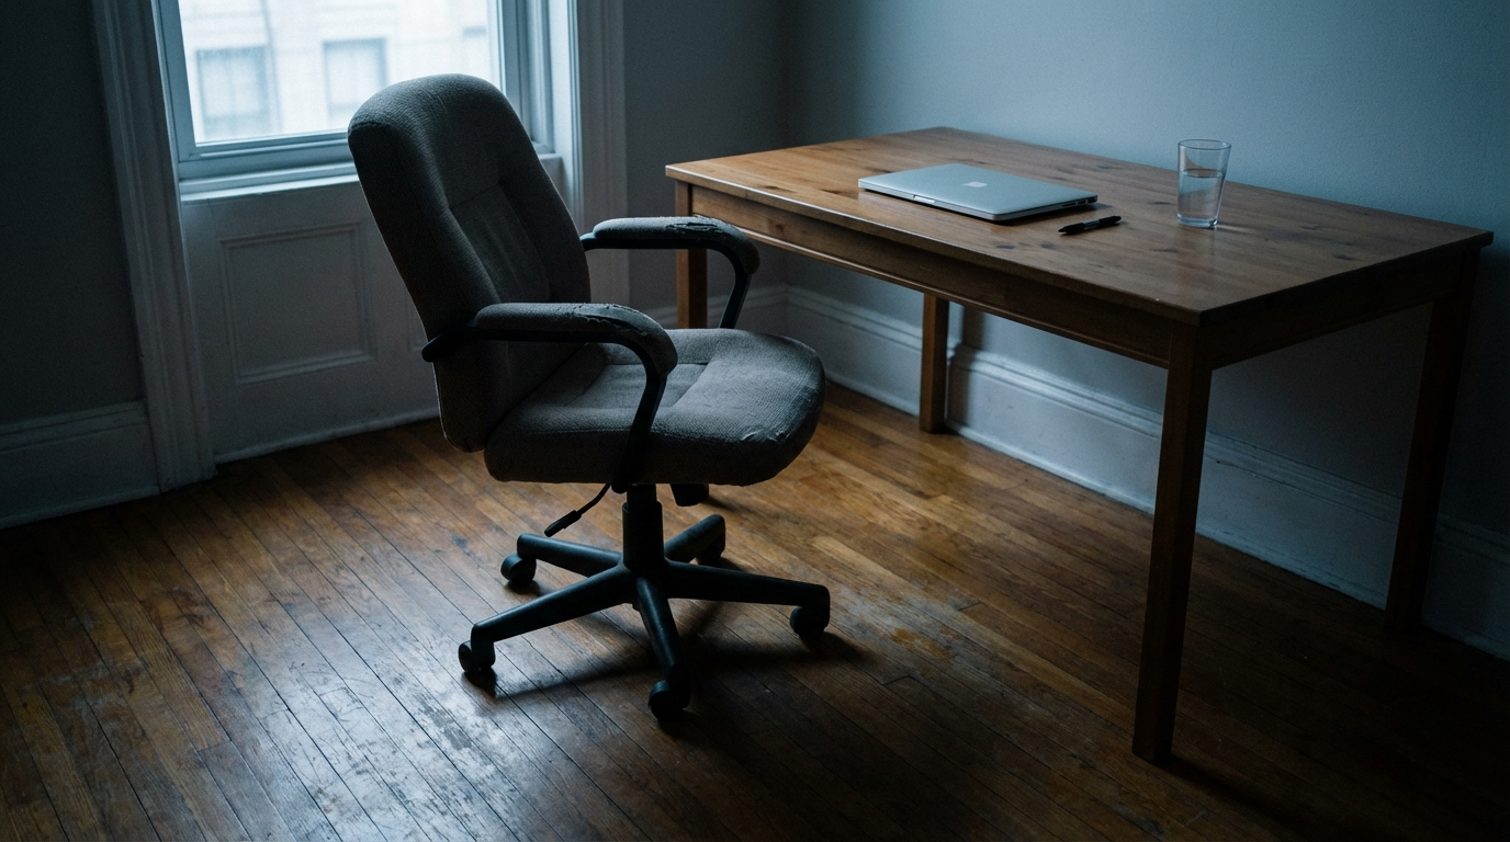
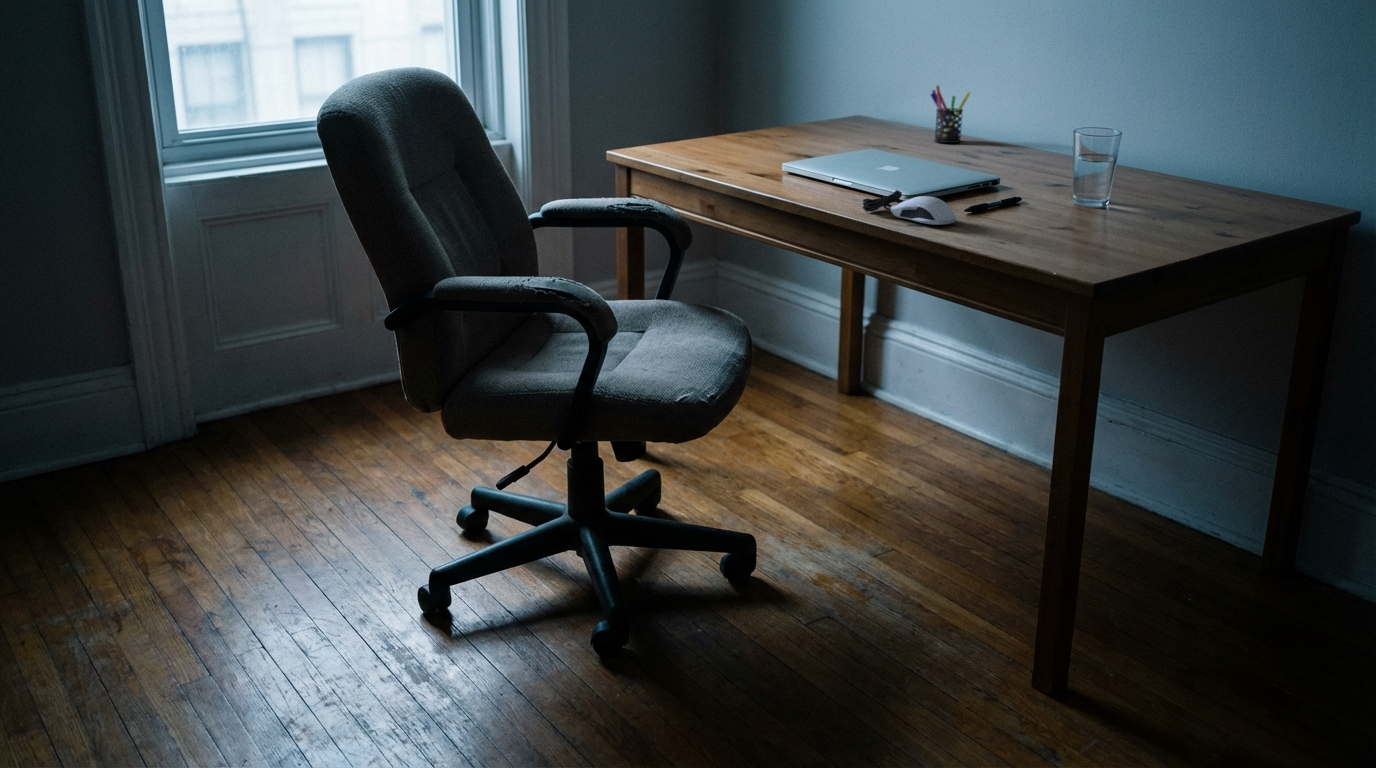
+ computer mouse [861,189,958,226]
+ pen holder [929,84,971,144]
